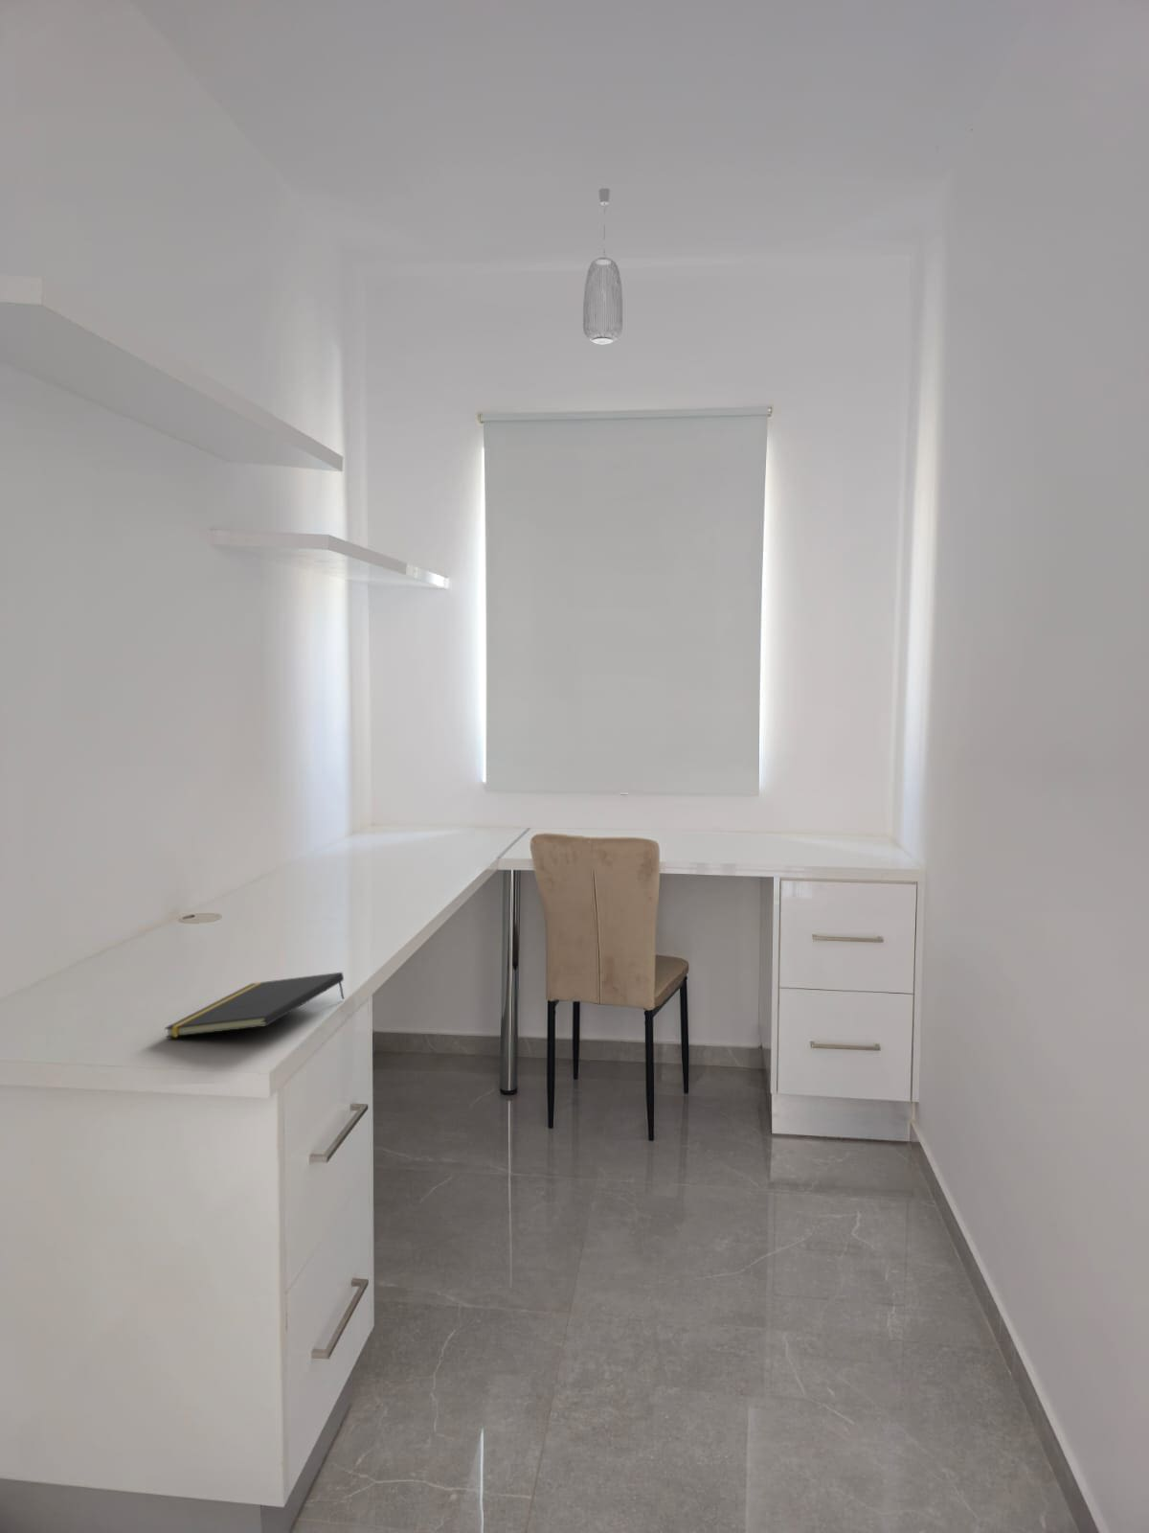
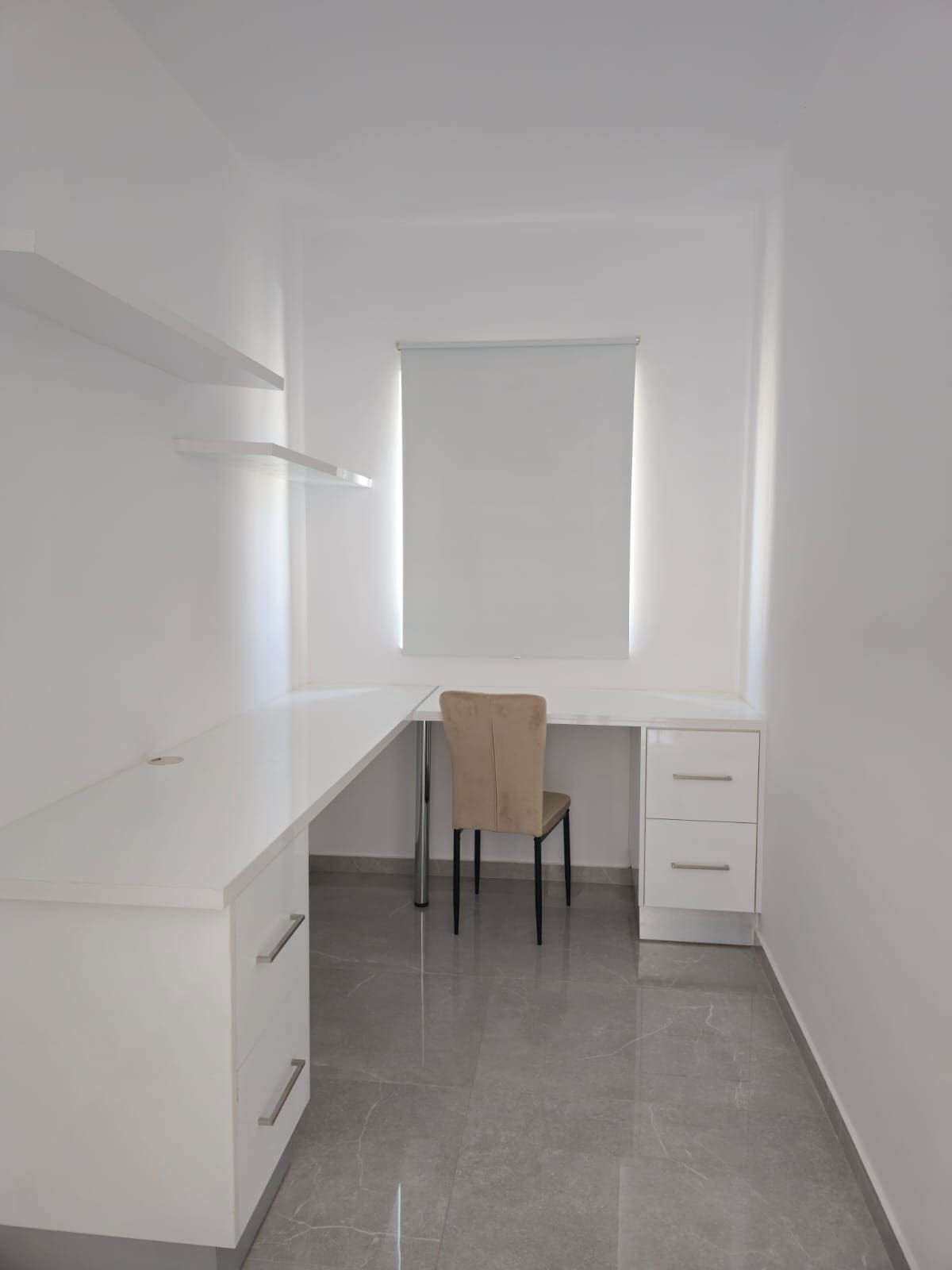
- pendant light [582,188,623,345]
- notepad [164,972,345,1038]
